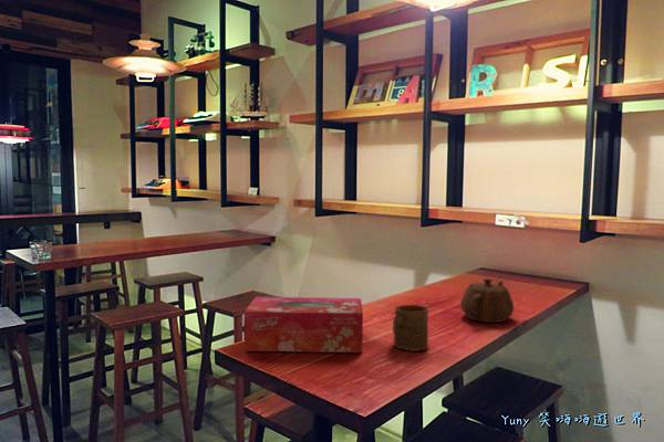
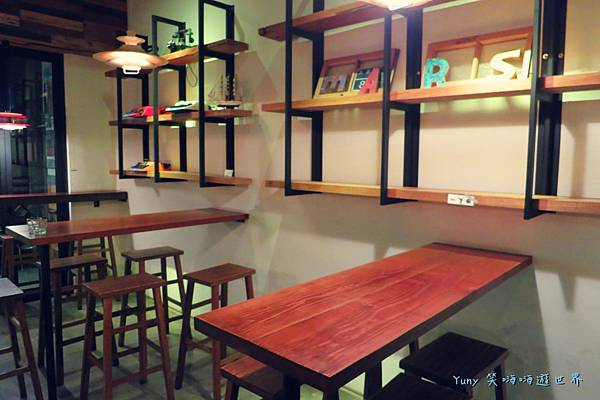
- cup [392,304,429,352]
- tissue box [243,296,364,354]
- teapot [459,277,515,324]
